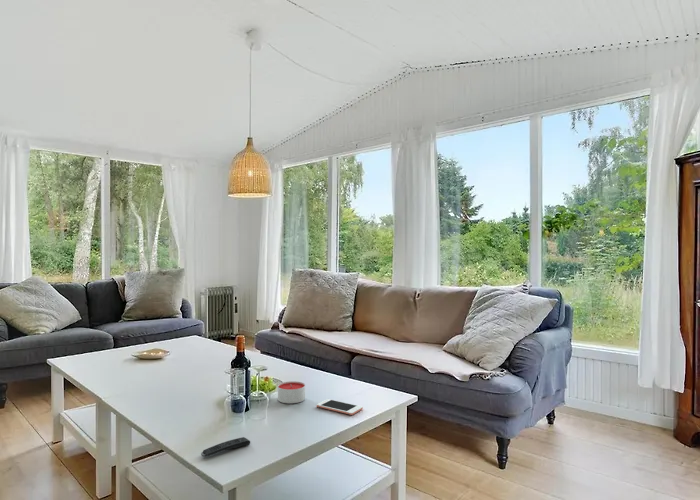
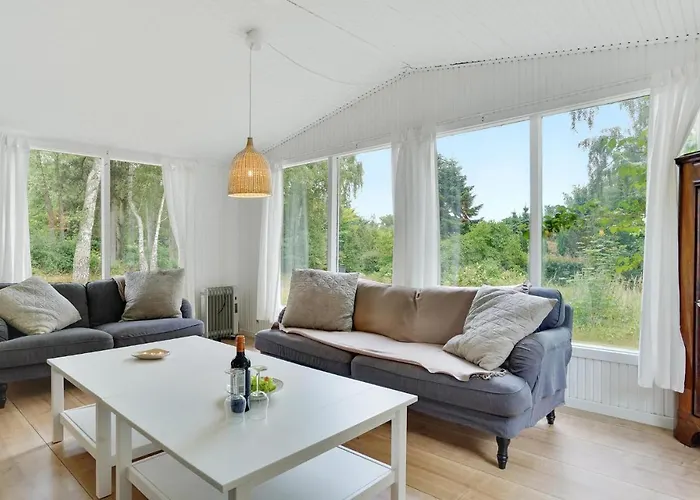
- cell phone [316,398,364,416]
- candle [277,380,306,404]
- remote control [200,436,251,458]
